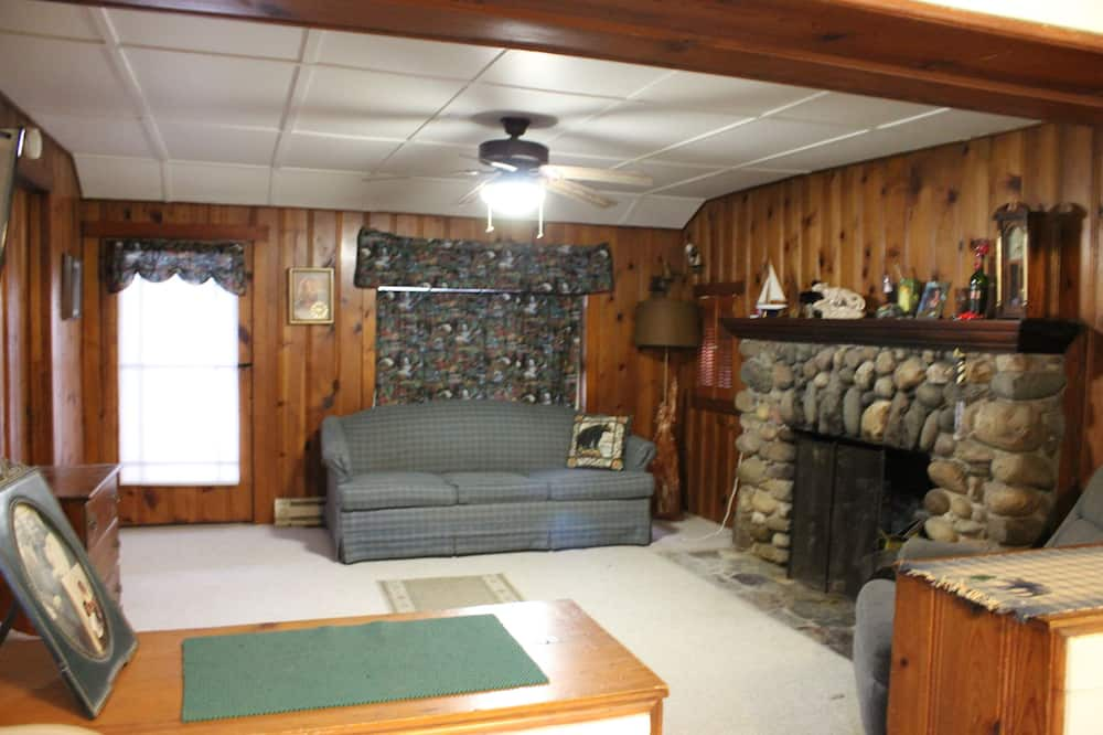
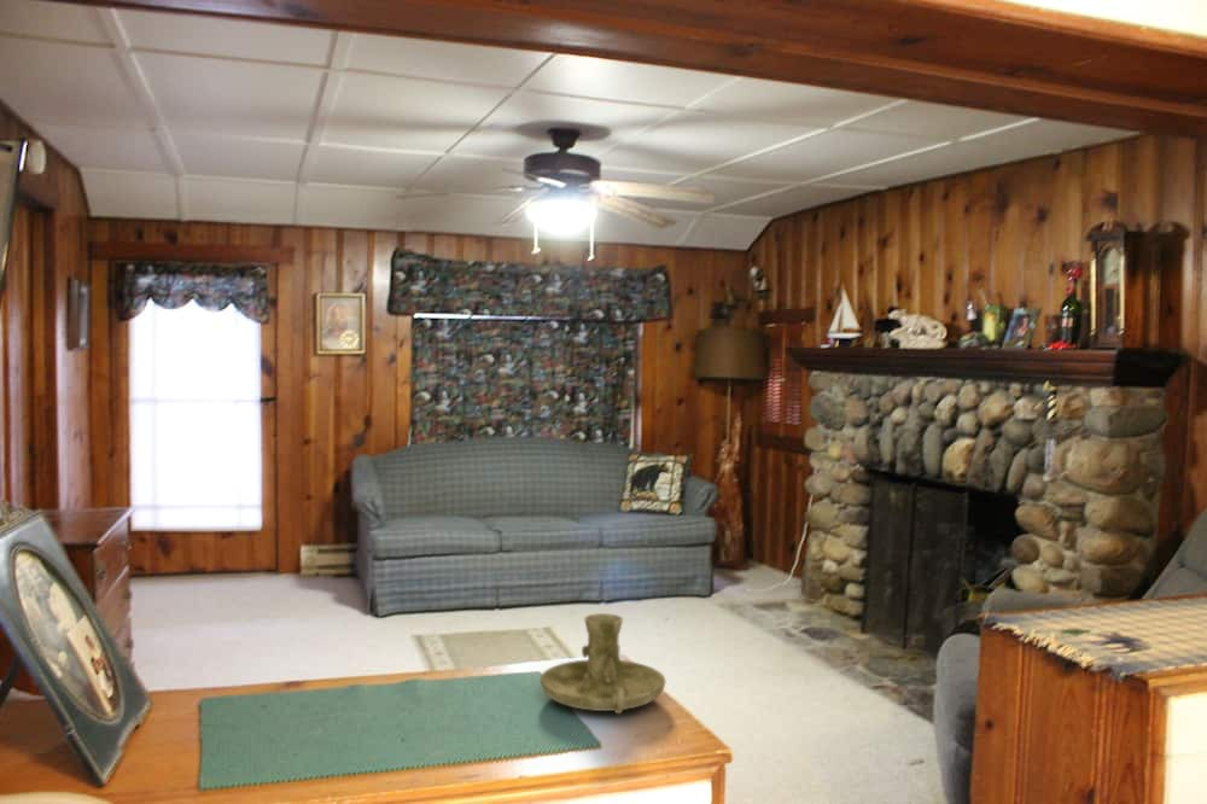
+ candle holder [538,612,666,715]
